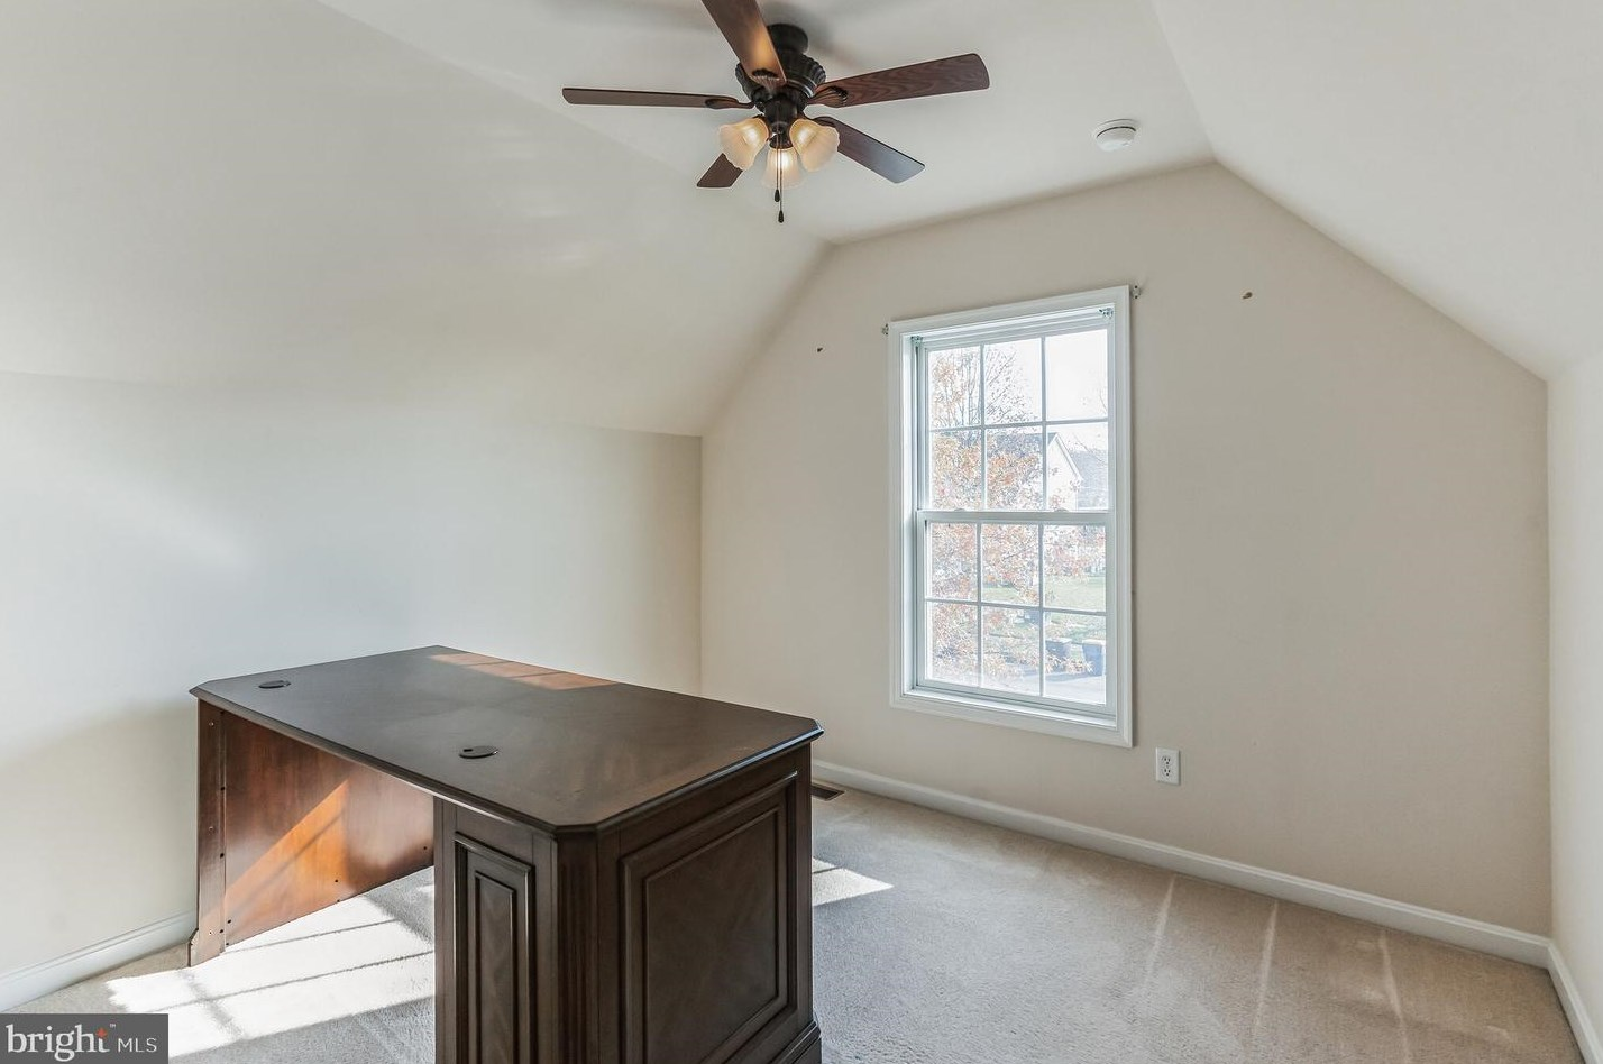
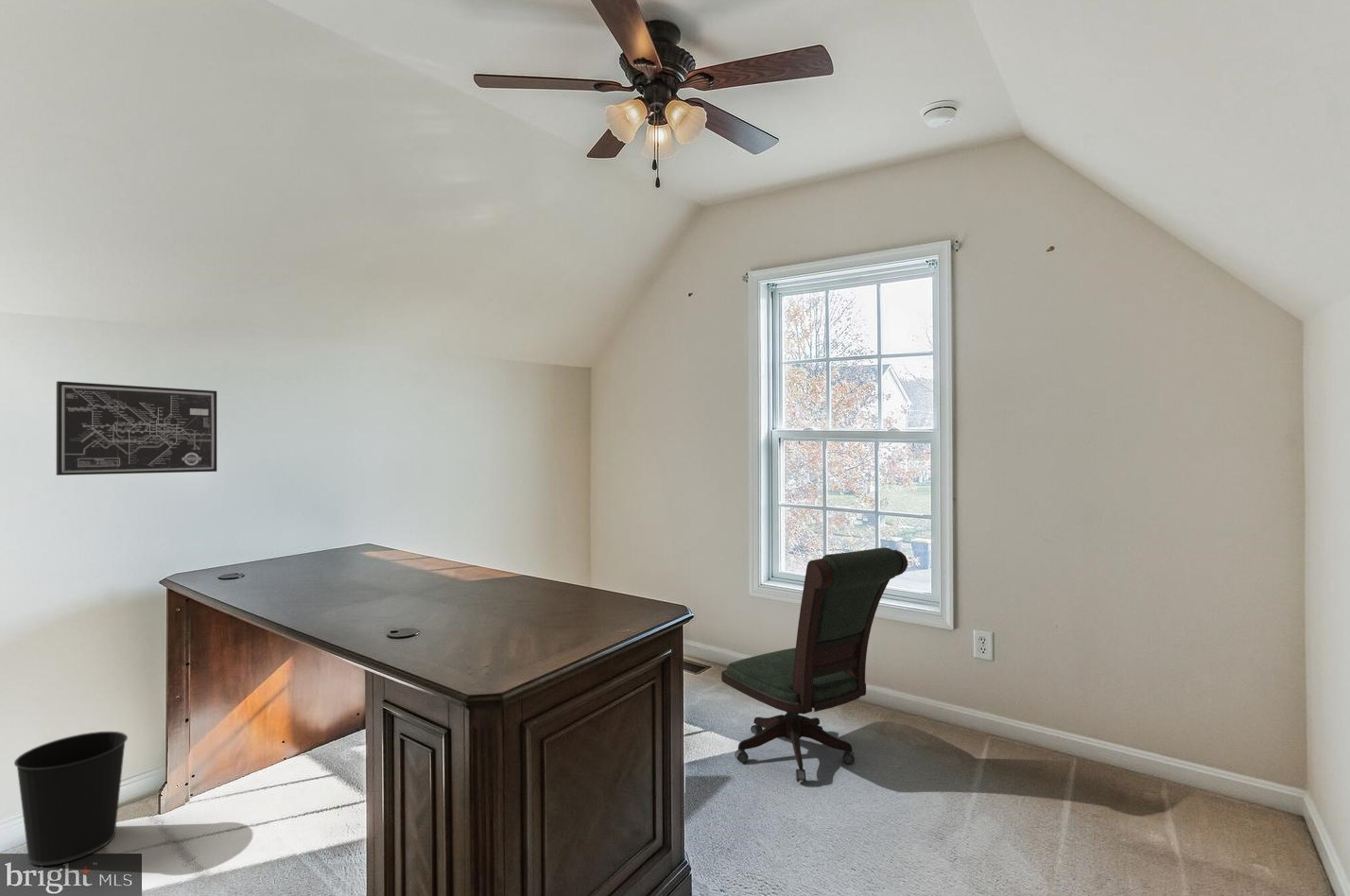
+ office chair [720,546,909,783]
+ wall art [56,380,217,476]
+ wastebasket [13,731,129,867]
